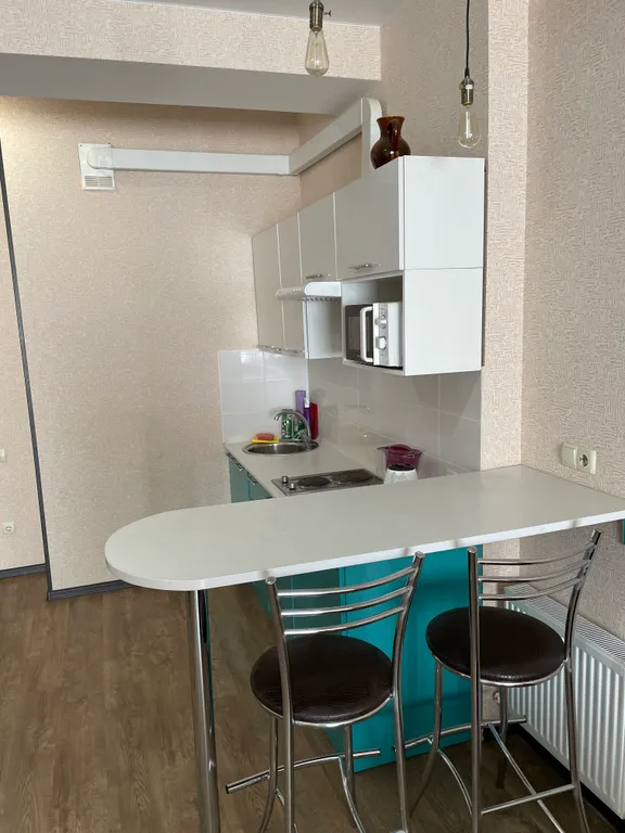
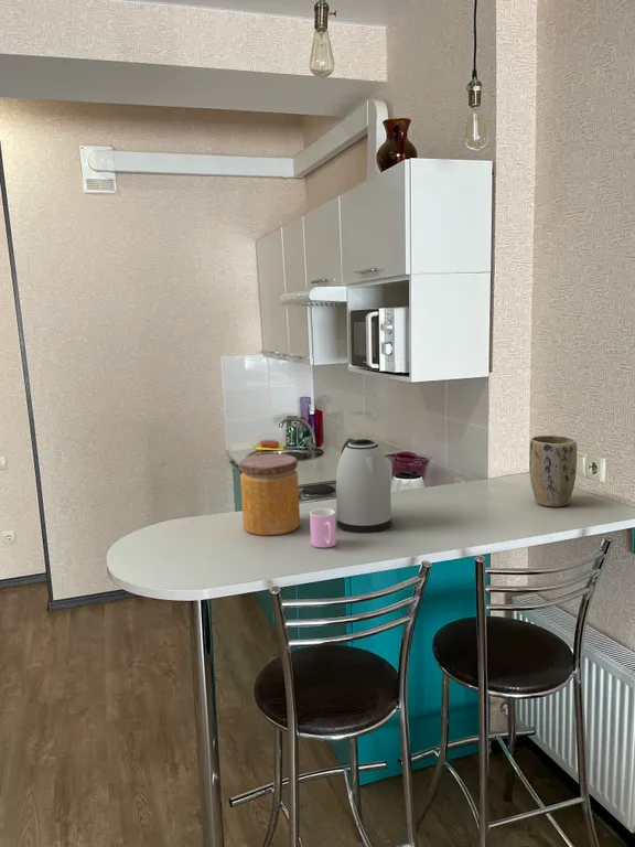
+ kettle [335,438,392,534]
+ cup [309,507,337,549]
+ plant pot [528,435,578,508]
+ jar [238,453,301,536]
